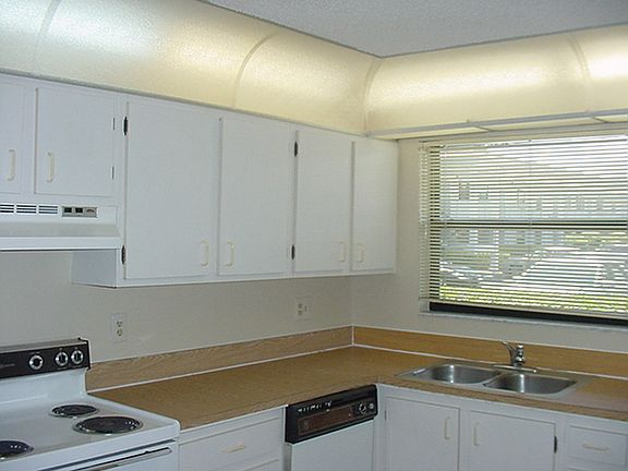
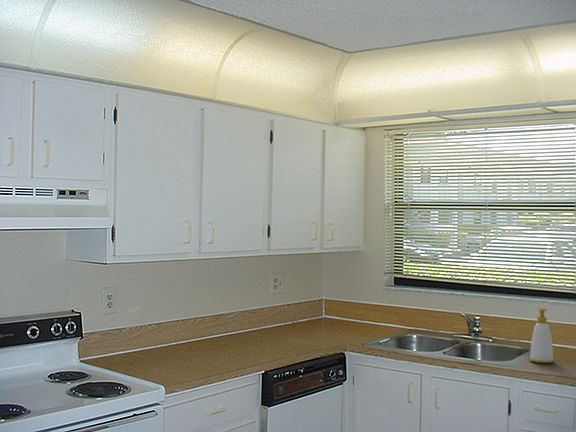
+ soap bottle [529,306,555,364]
